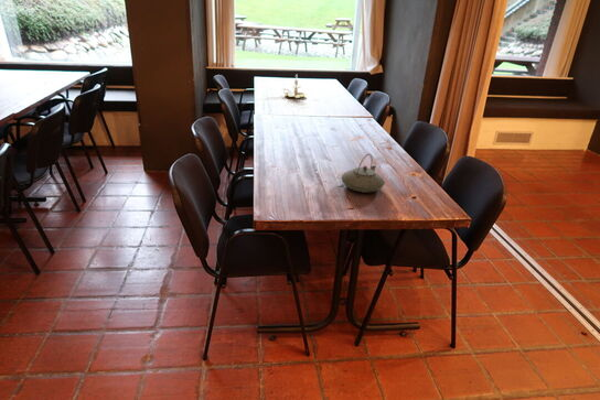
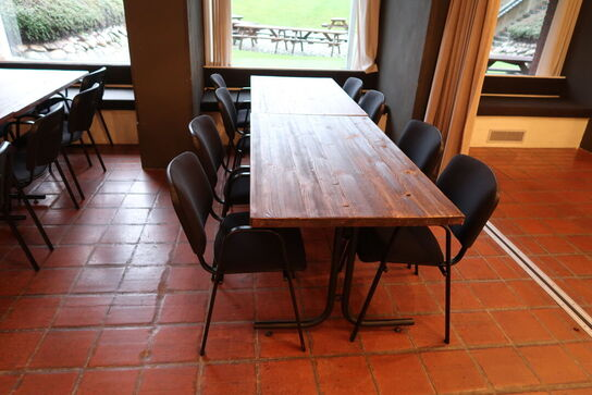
- candle holder [282,75,308,99]
- teapot [340,153,386,194]
